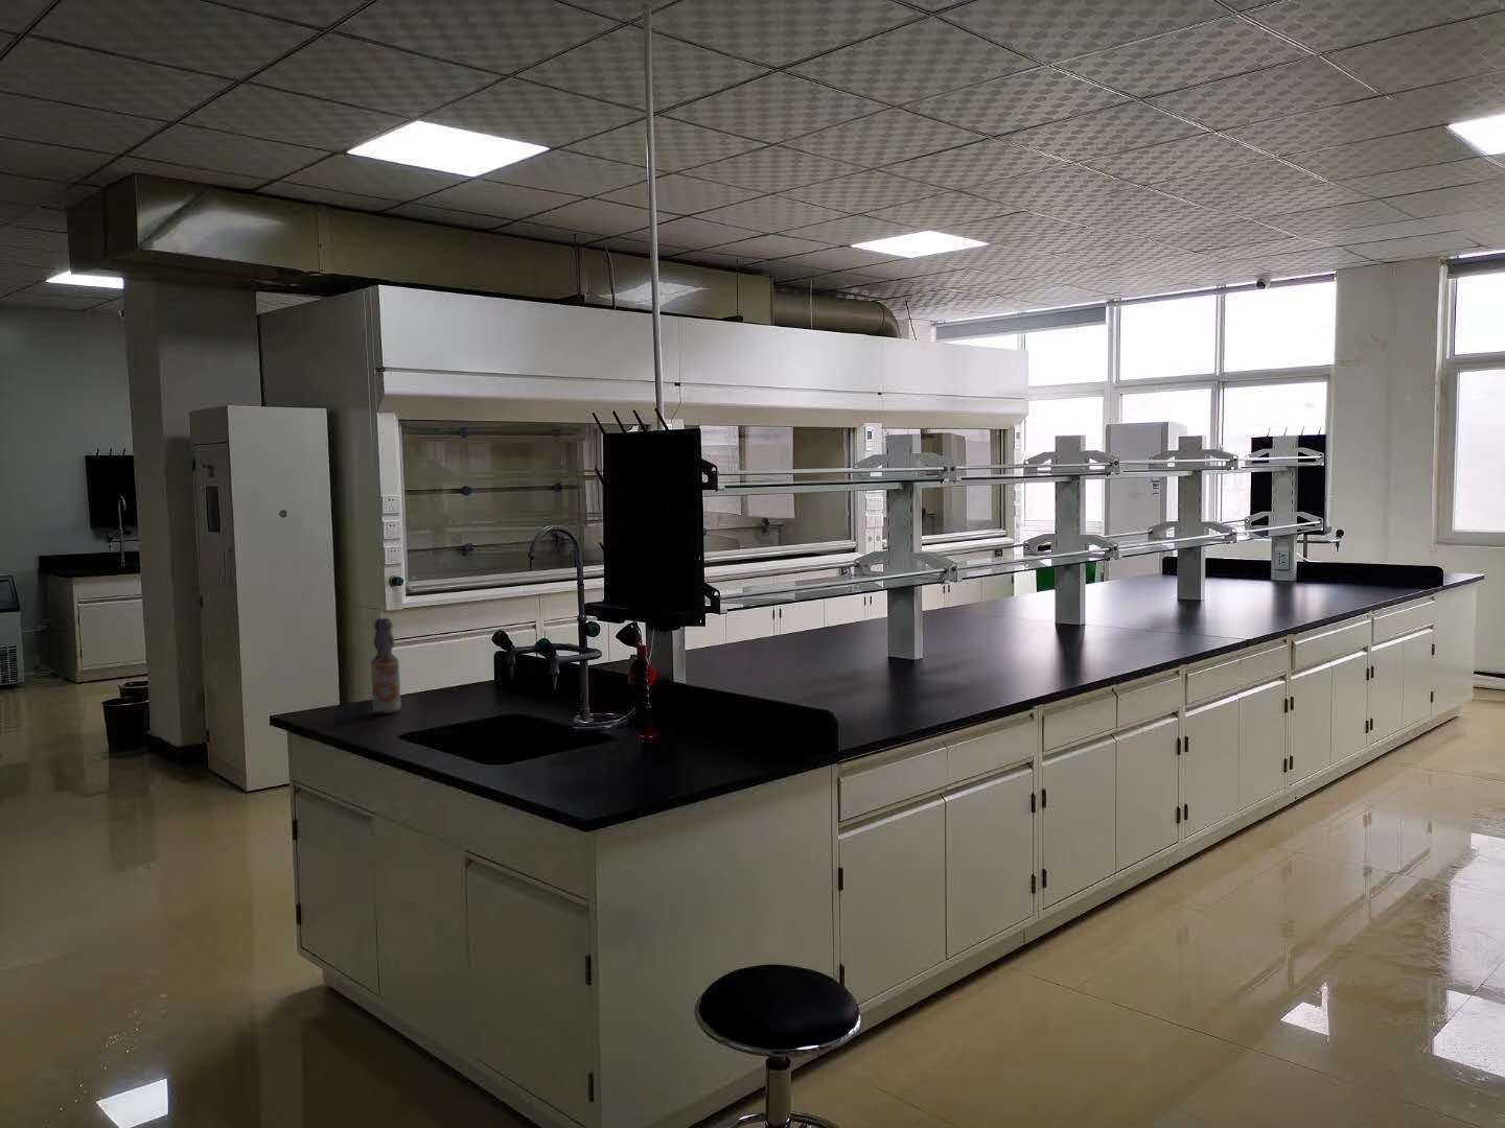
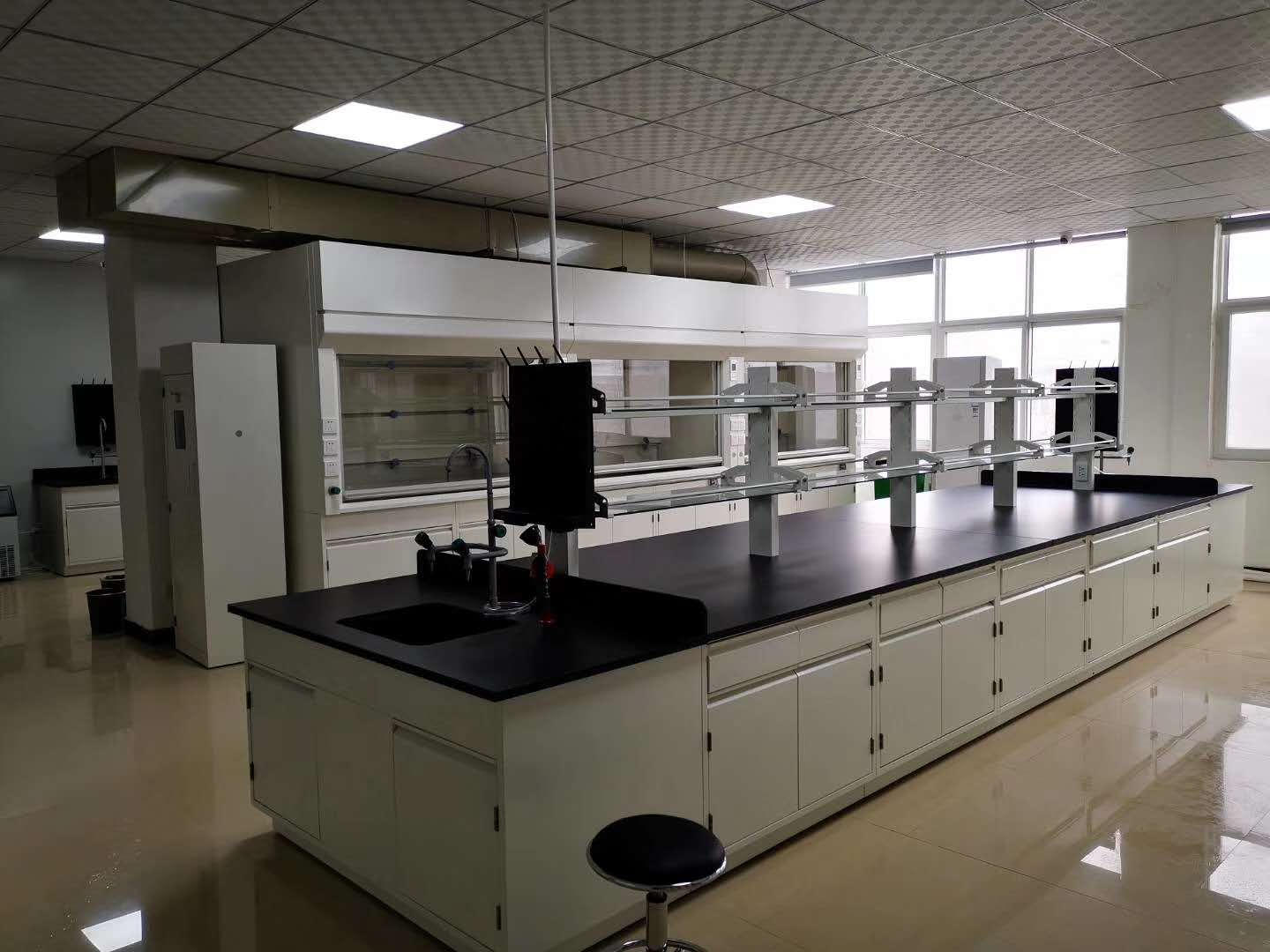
- bottle [370,617,403,716]
